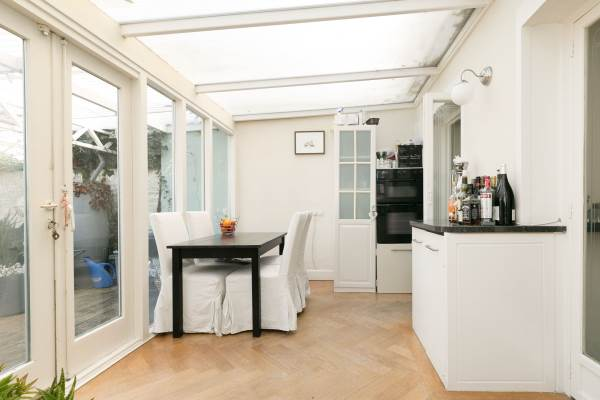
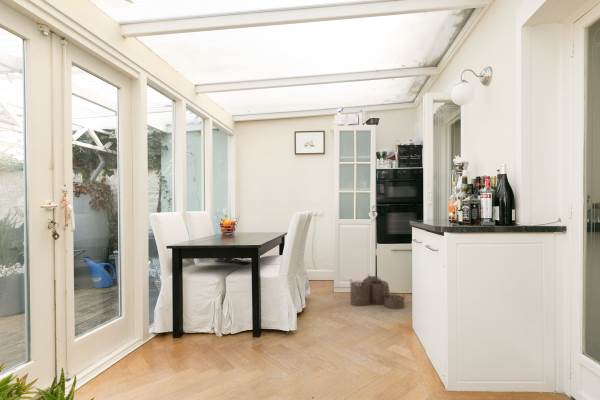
+ woven basket [349,274,406,310]
